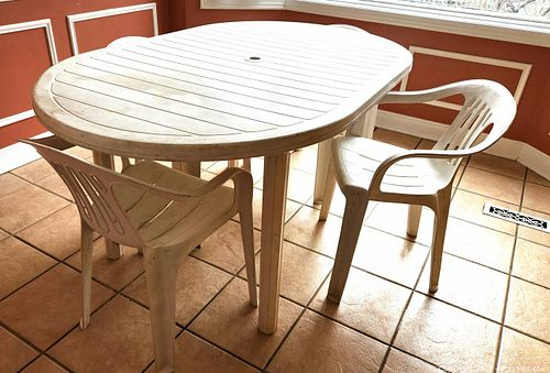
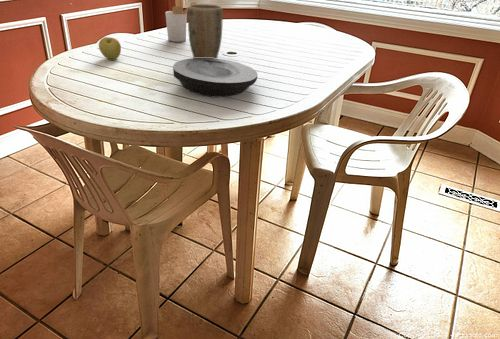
+ plant pot [187,3,224,59]
+ plate [172,57,258,98]
+ apple [98,36,122,60]
+ utensil holder [164,0,197,43]
